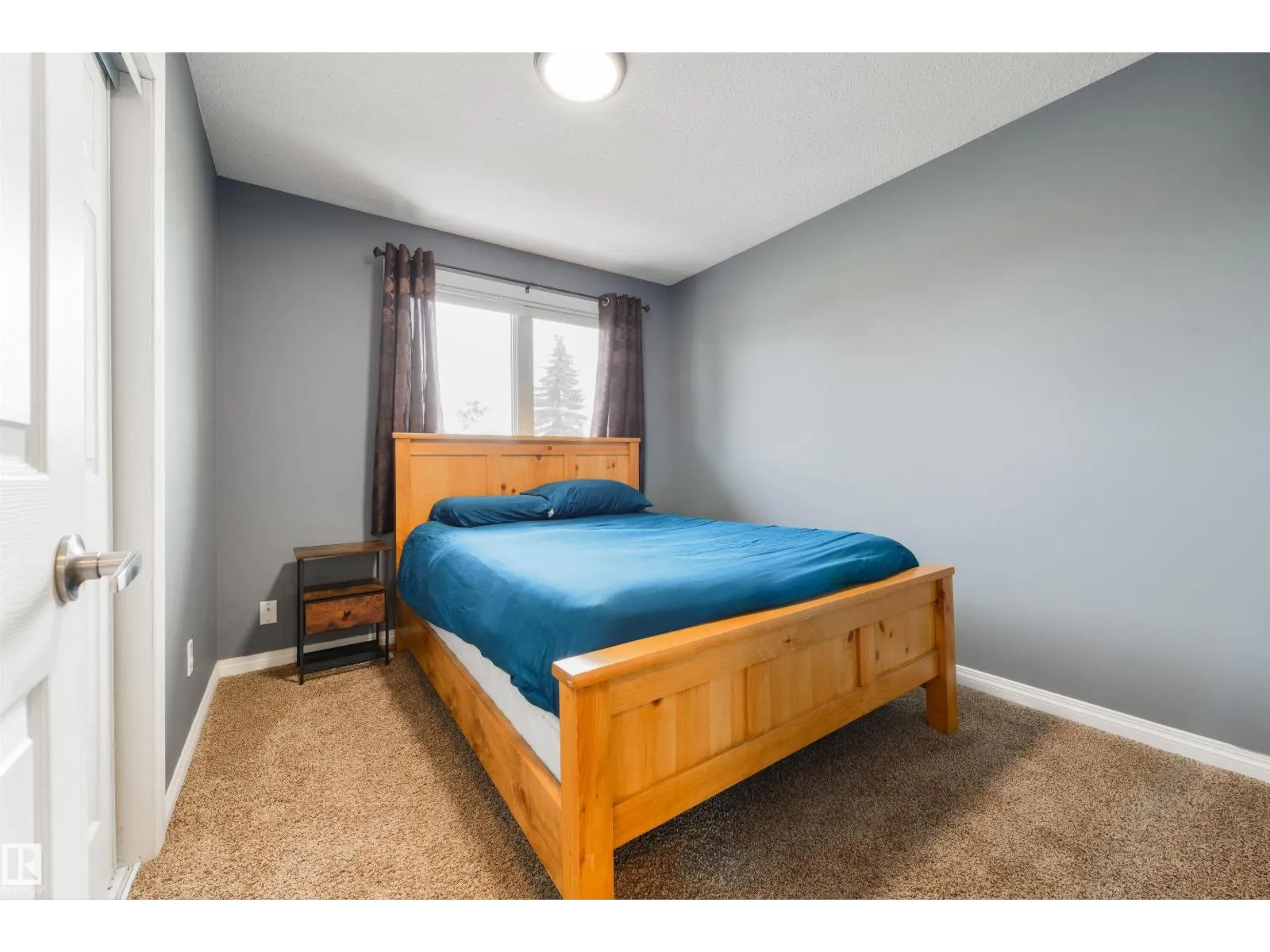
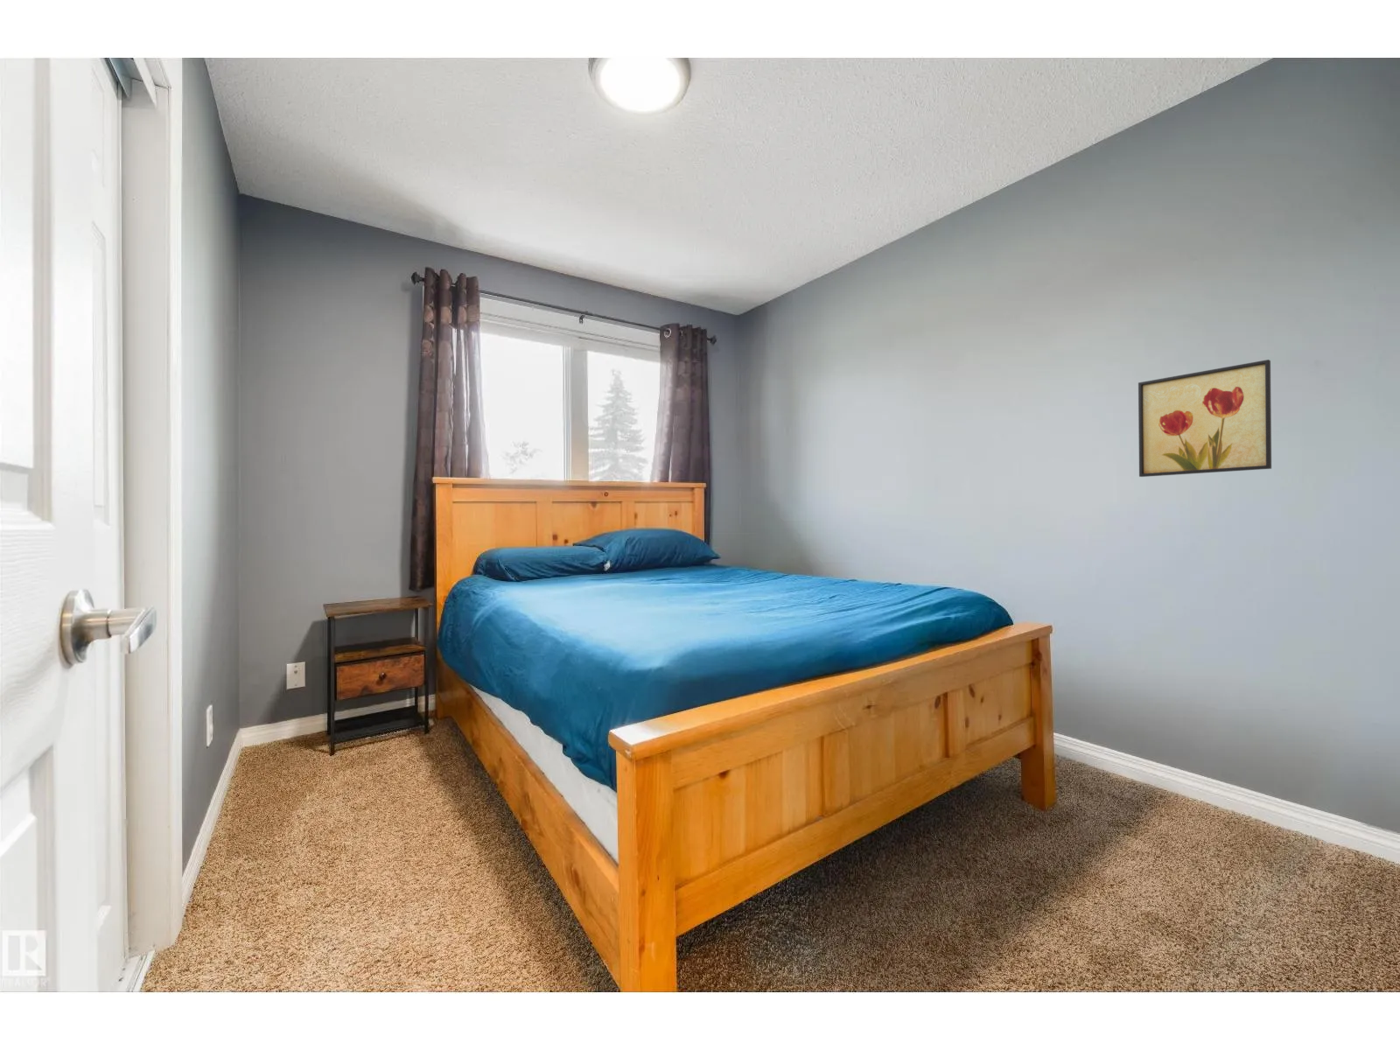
+ wall art [1138,358,1272,478]
